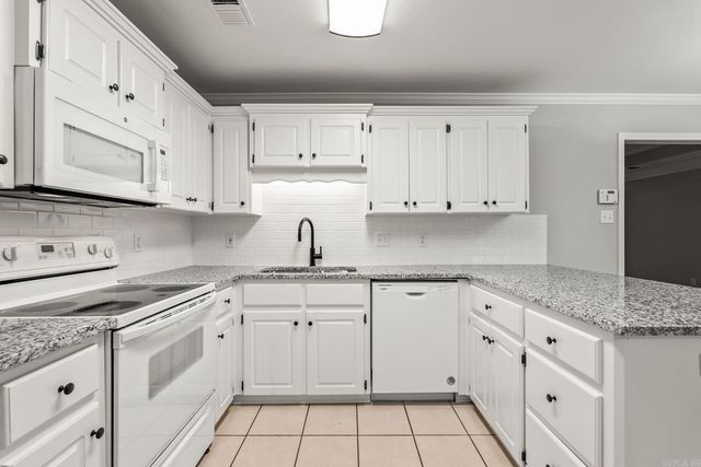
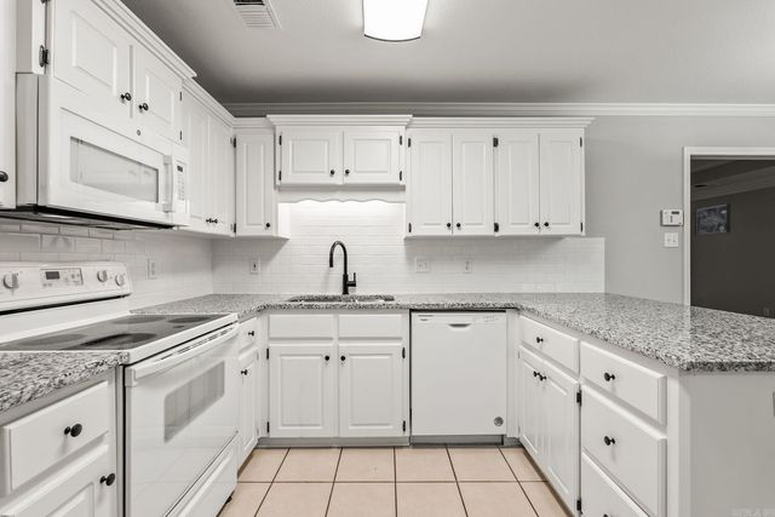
+ wall art [694,202,731,236]
